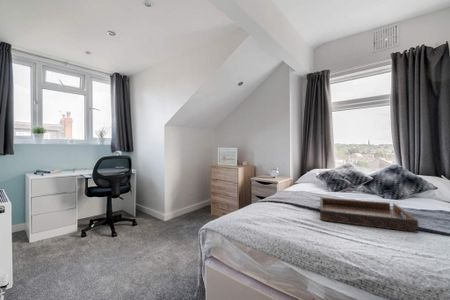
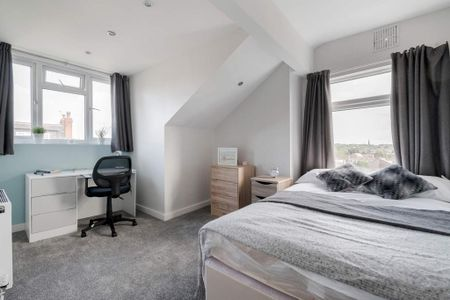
- serving tray [319,196,420,233]
